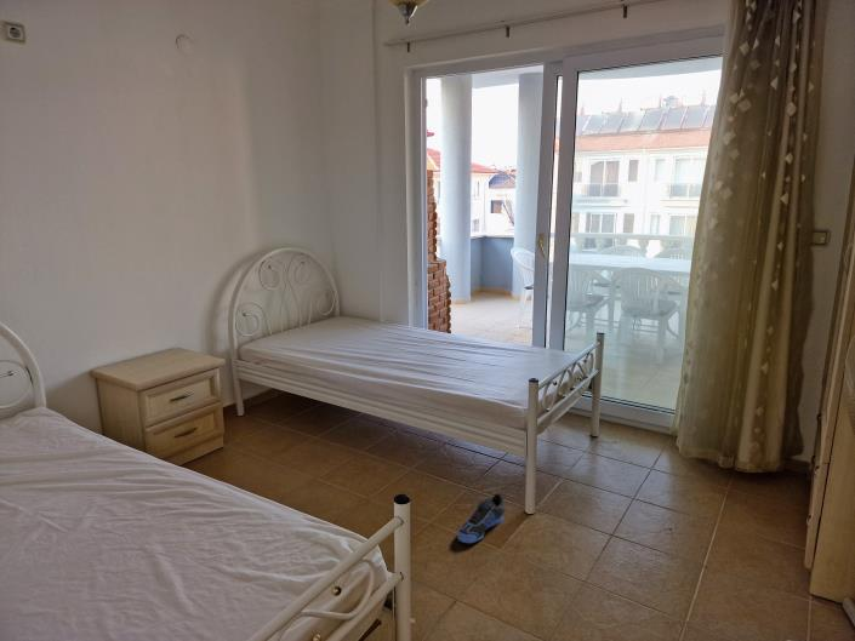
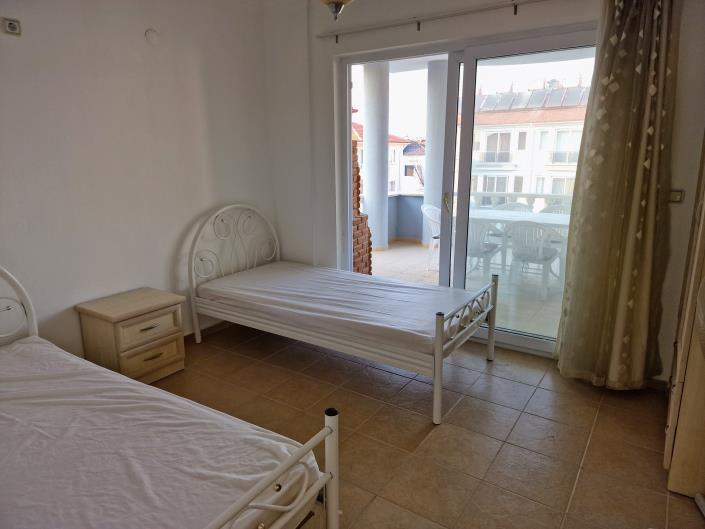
- sneaker [456,492,506,544]
